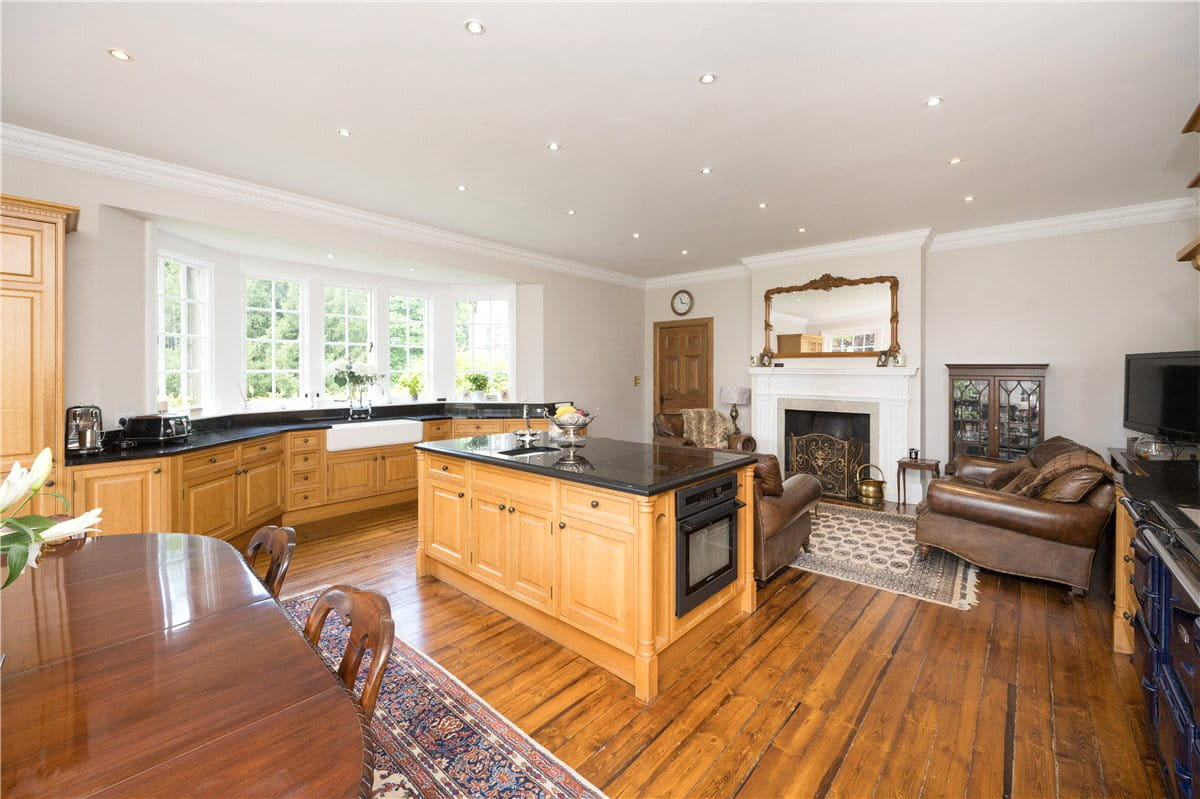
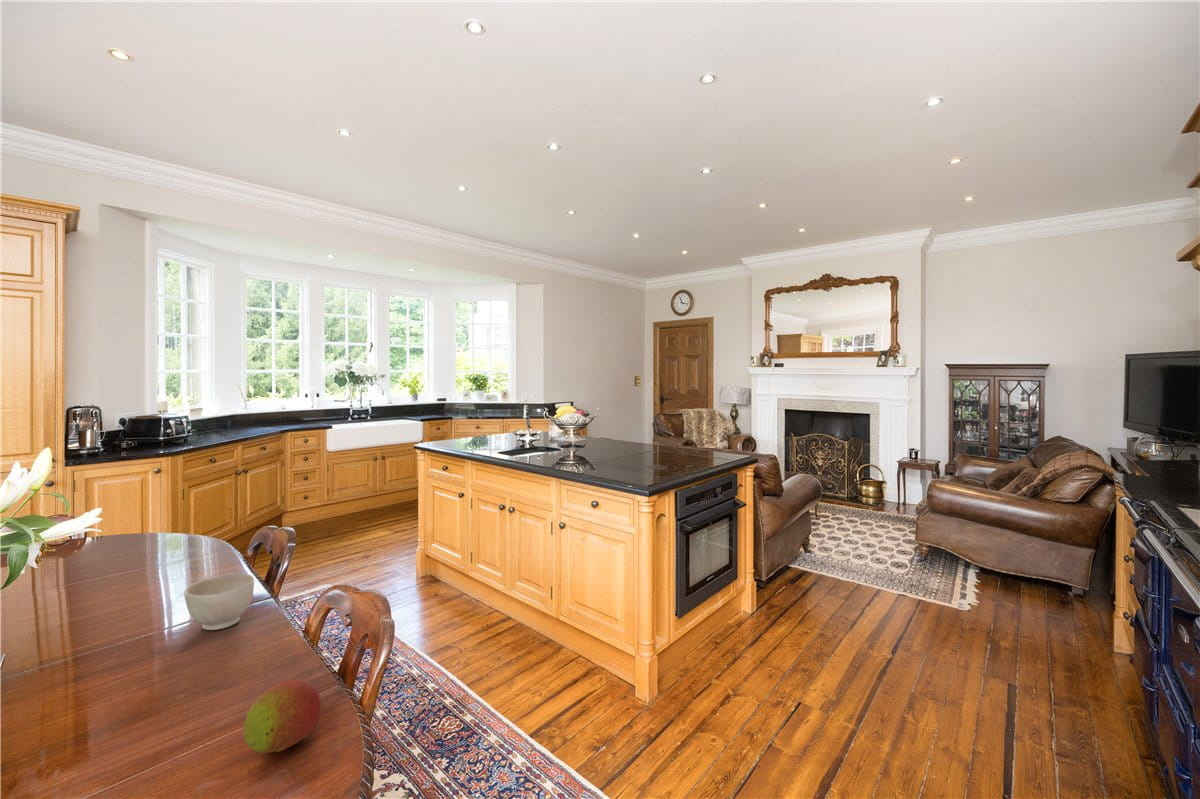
+ fruit [243,679,322,754]
+ bowl [183,572,255,631]
